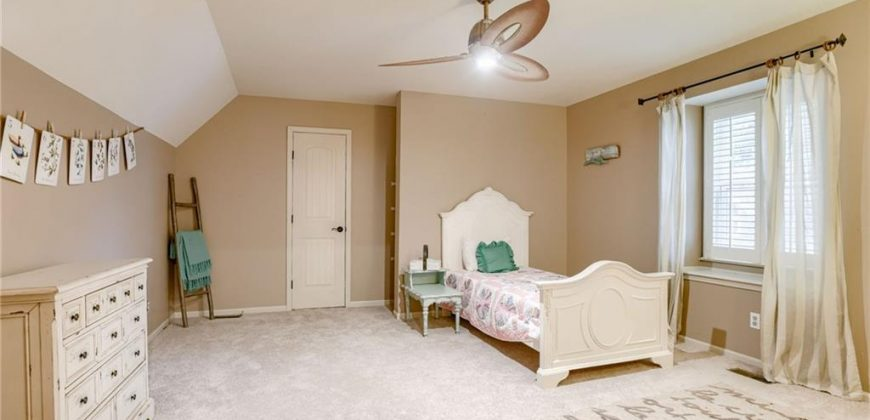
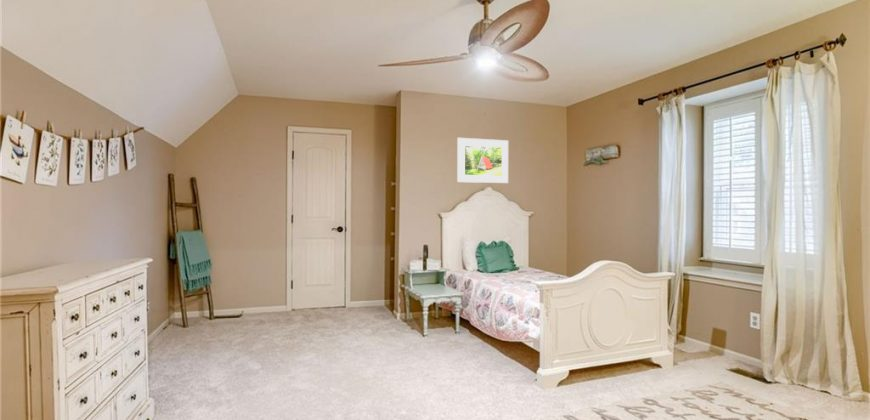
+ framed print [456,137,509,184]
